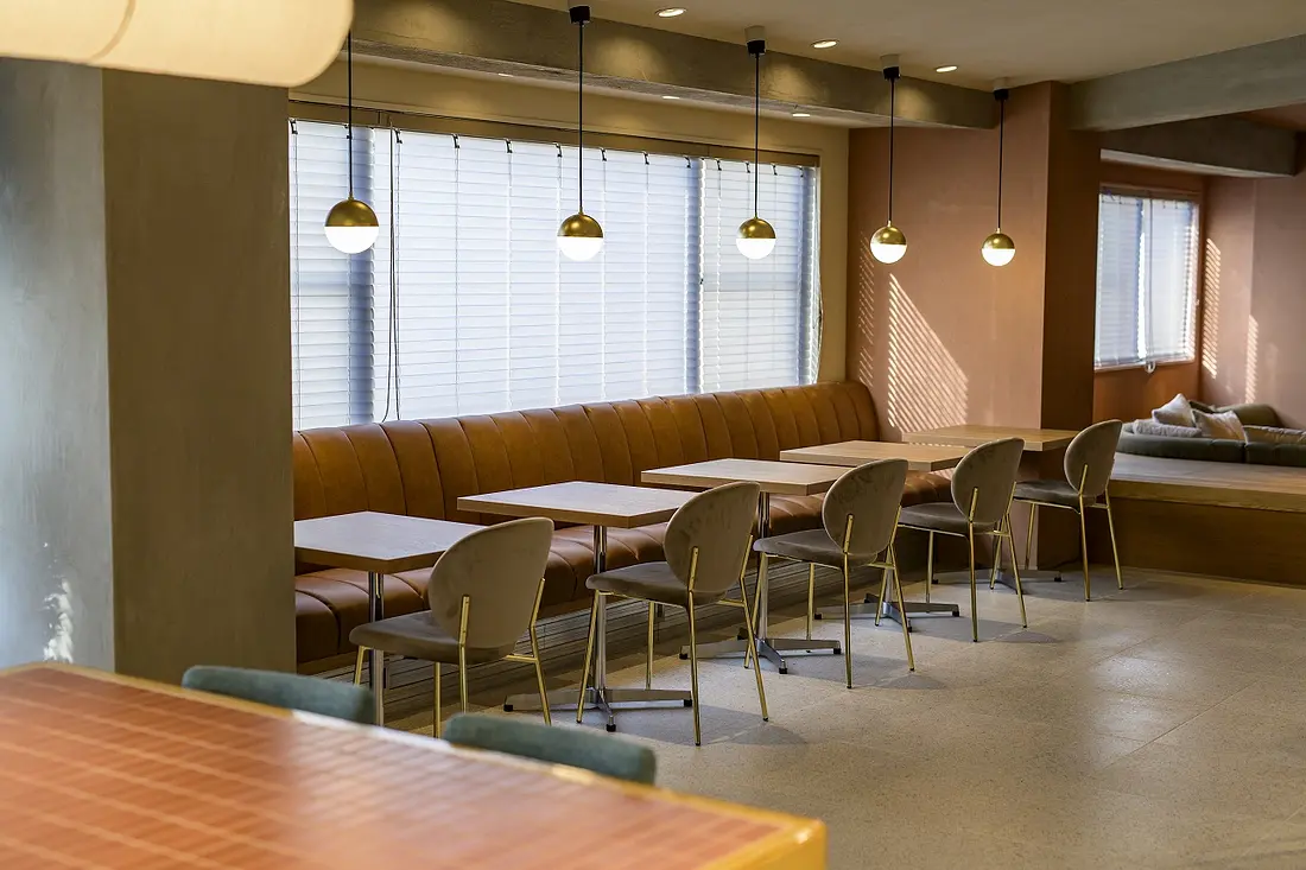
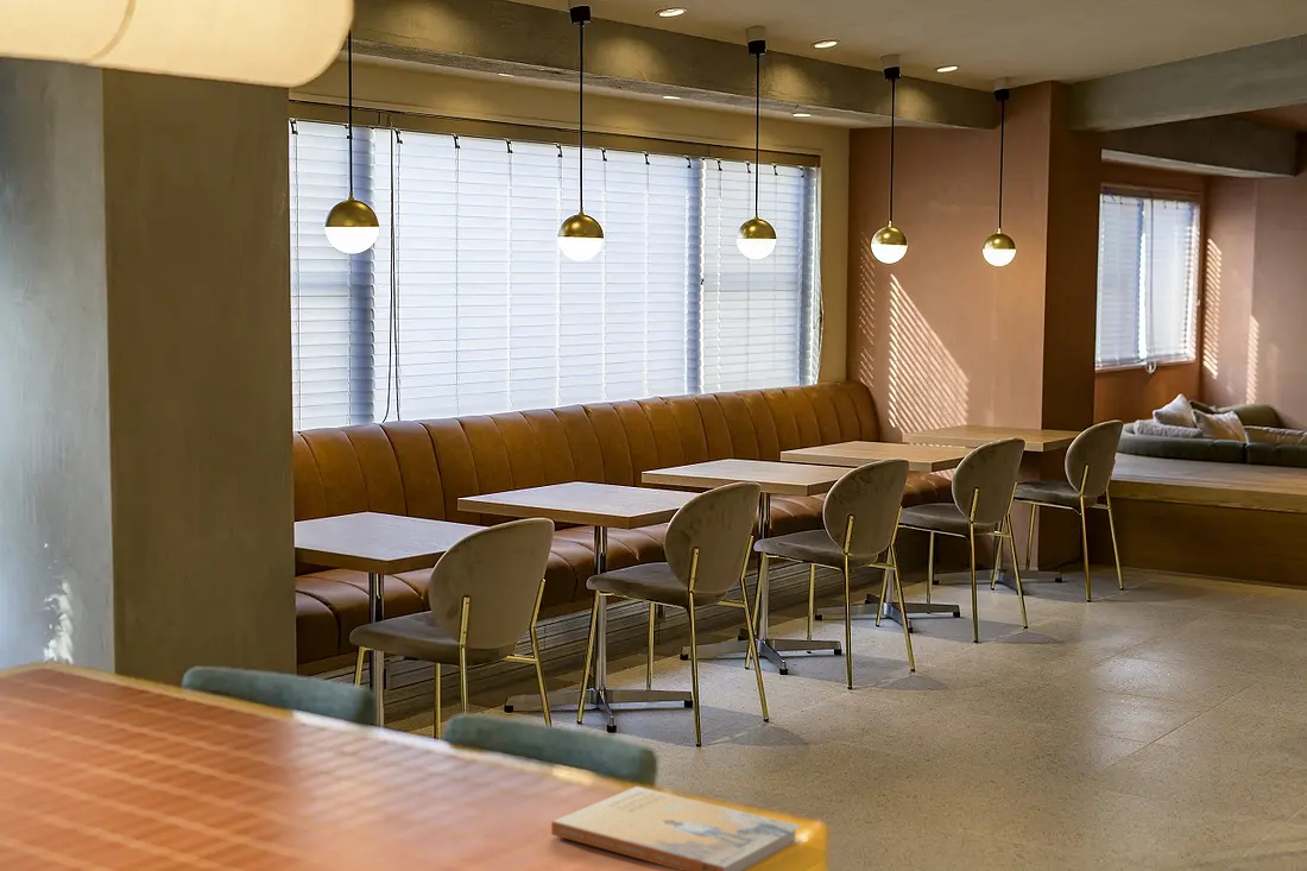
+ book [550,785,803,871]
